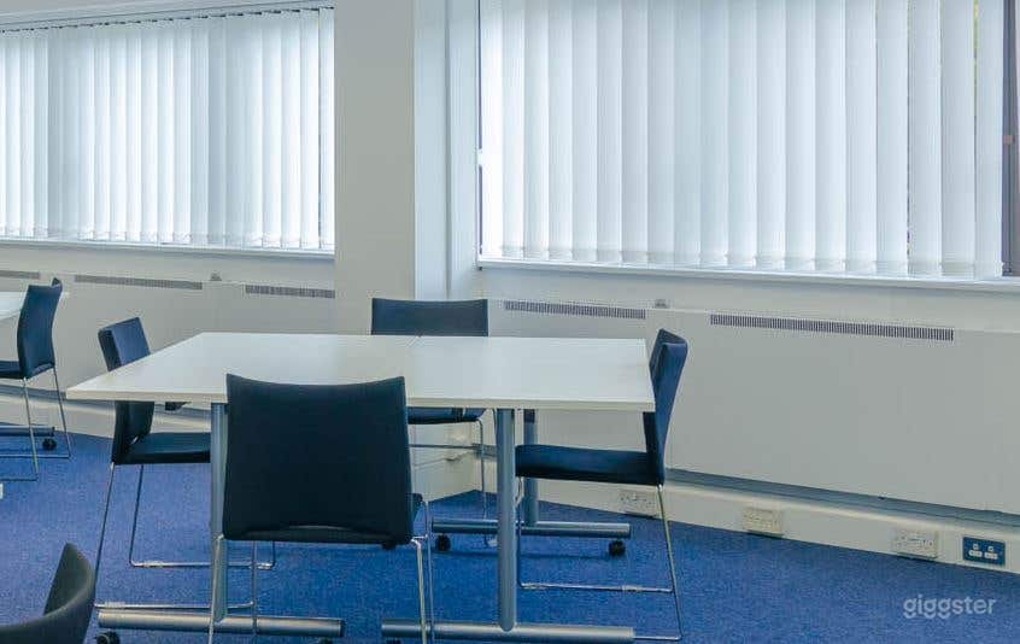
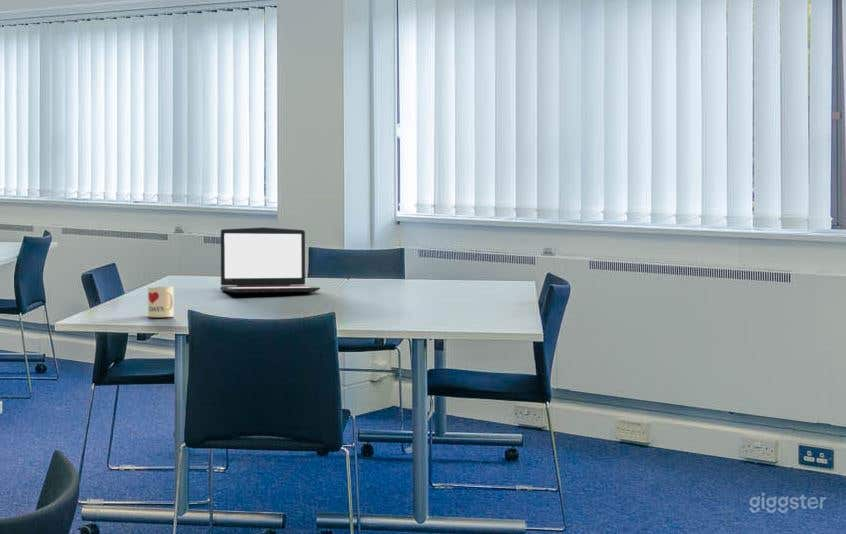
+ laptop [220,226,321,294]
+ mug [147,286,175,318]
